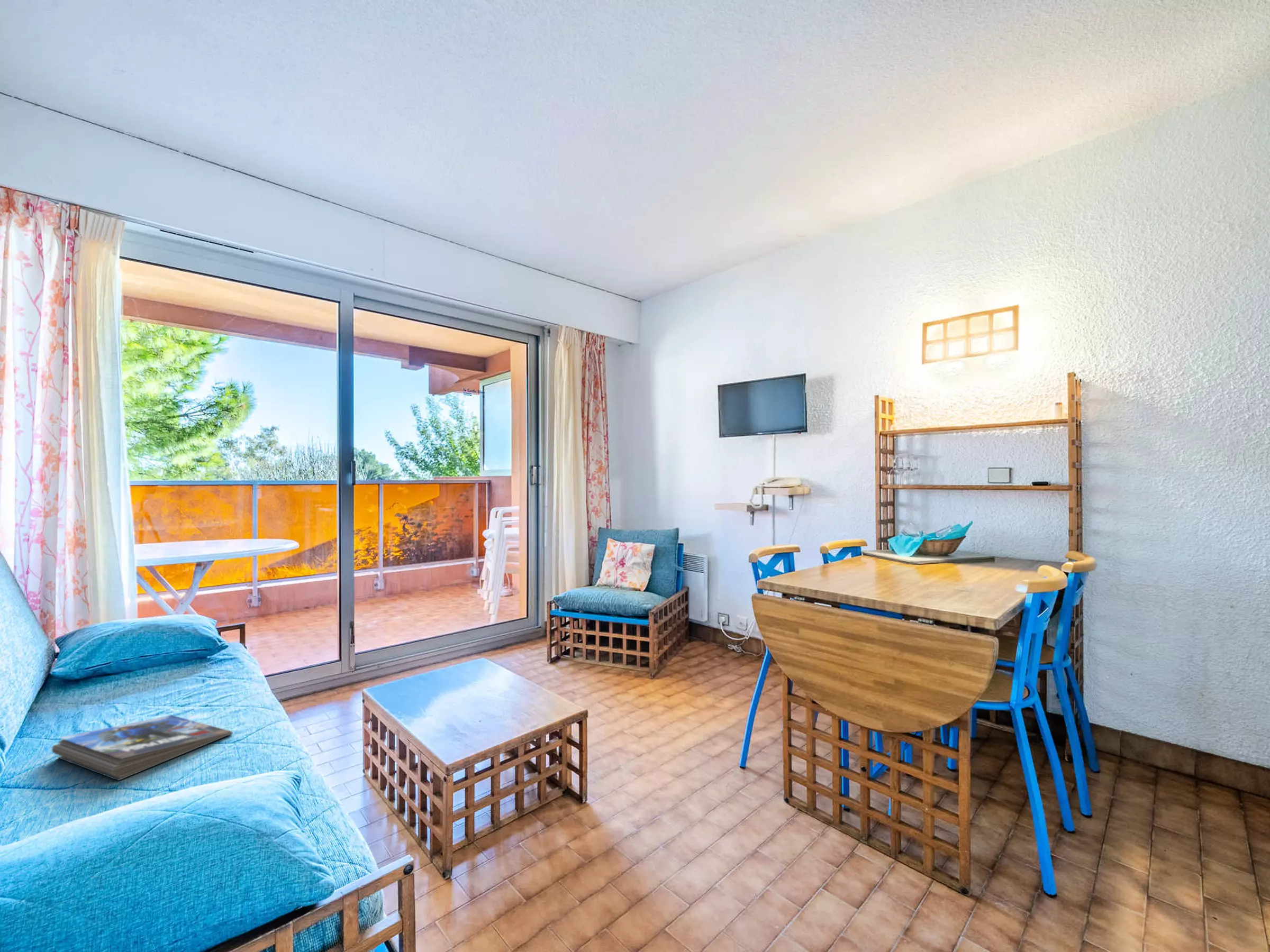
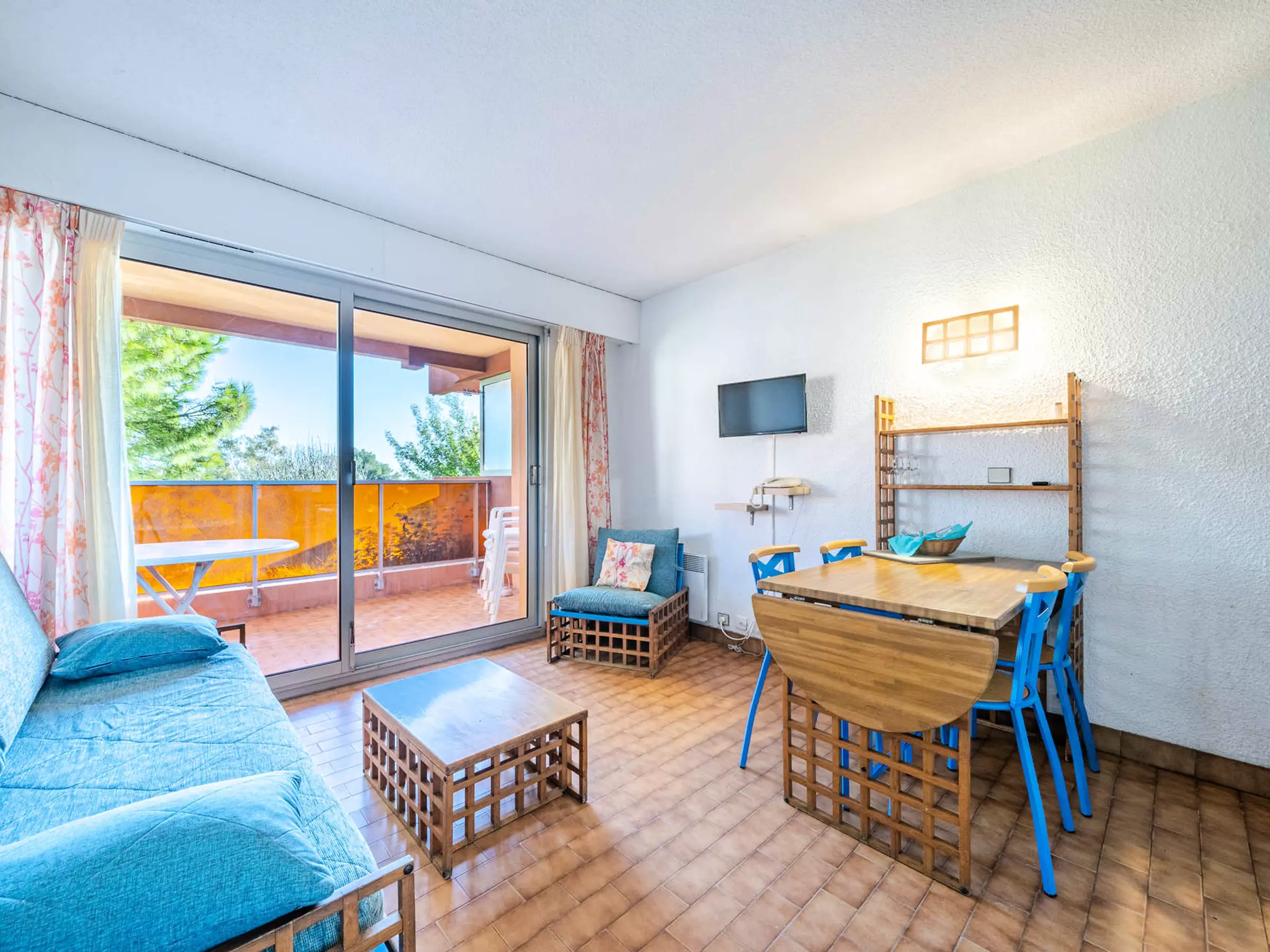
- magazine [51,715,233,781]
